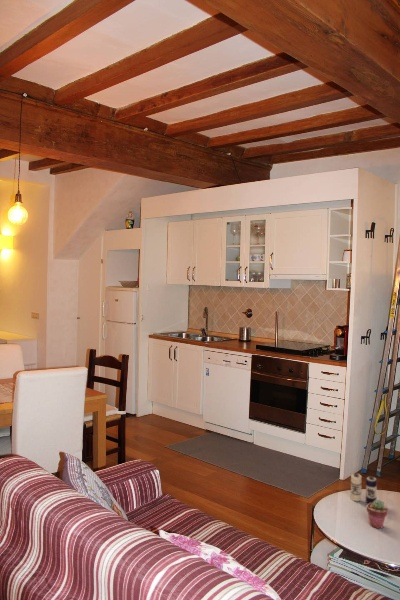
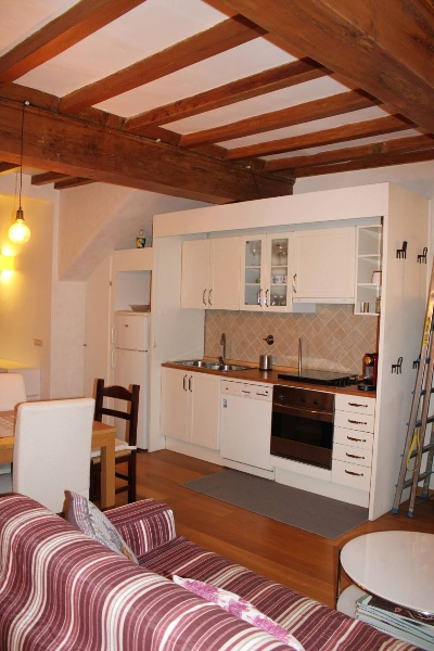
- candle [350,473,378,504]
- potted succulent [366,499,389,529]
